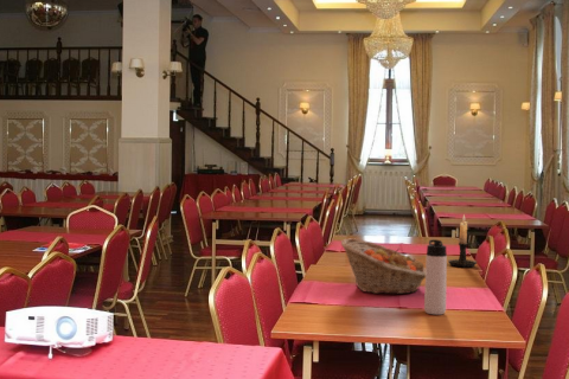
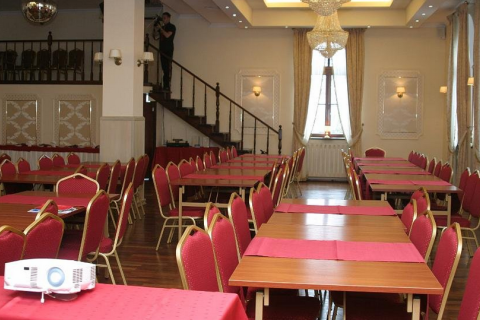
- fruit basket [340,237,426,295]
- candle holder [447,213,478,269]
- thermos bottle [423,238,448,316]
